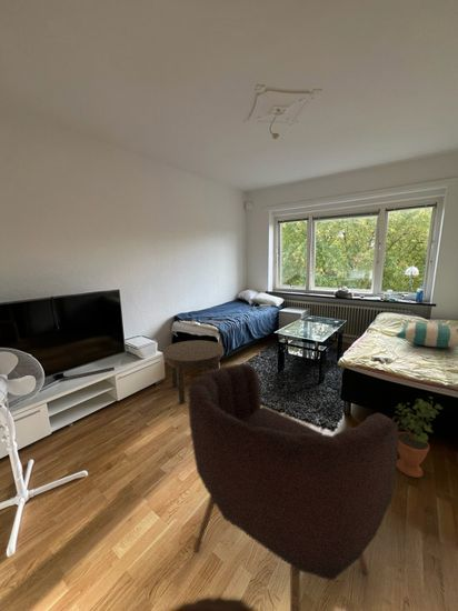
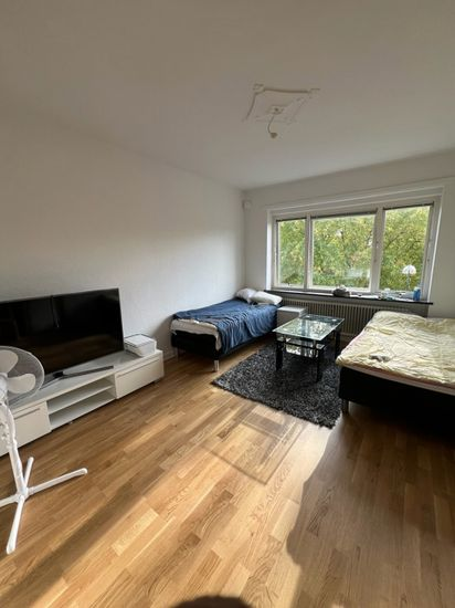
- side table [161,339,225,404]
- pillow [394,321,458,349]
- armchair [187,363,399,611]
- potted plant [391,395,444,479]
